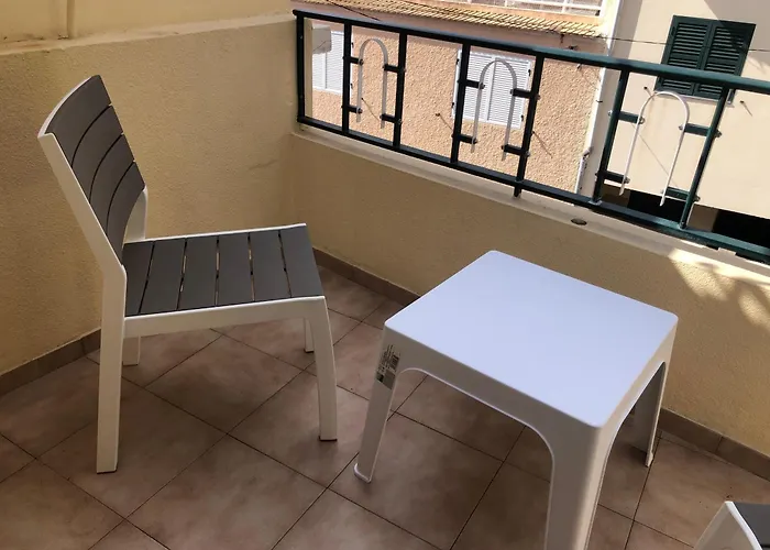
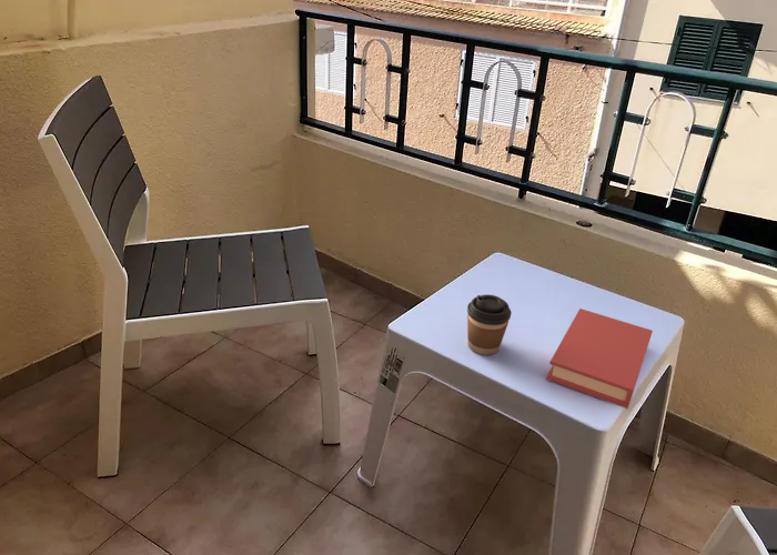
+ book [545,307,654,410]
+ coffee cup [466,293,513,356]
